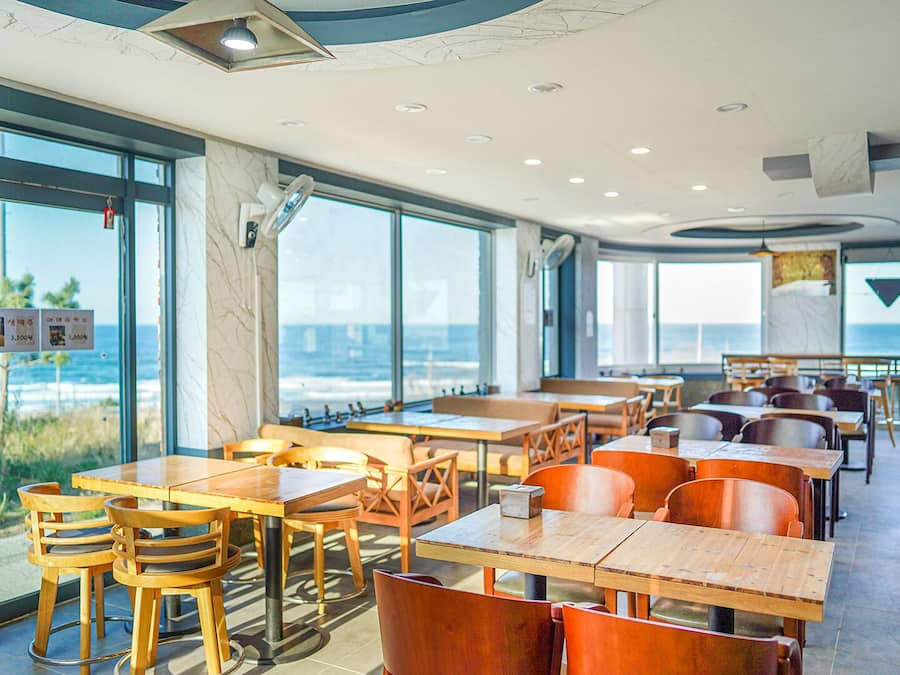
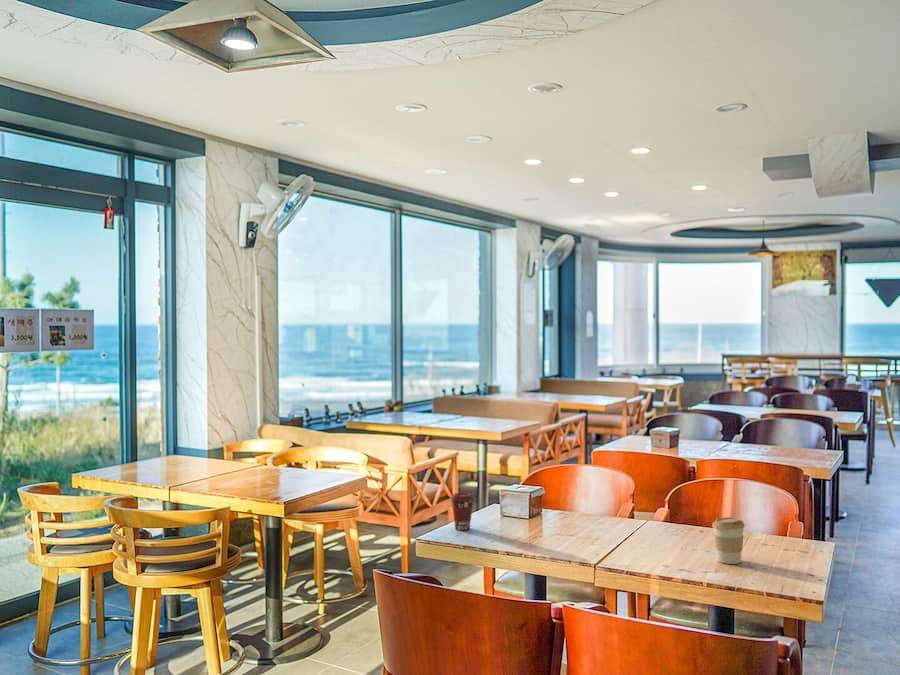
+ coffee cup [711,516,745,565]
+ coffee cup [450,492,475,531]
